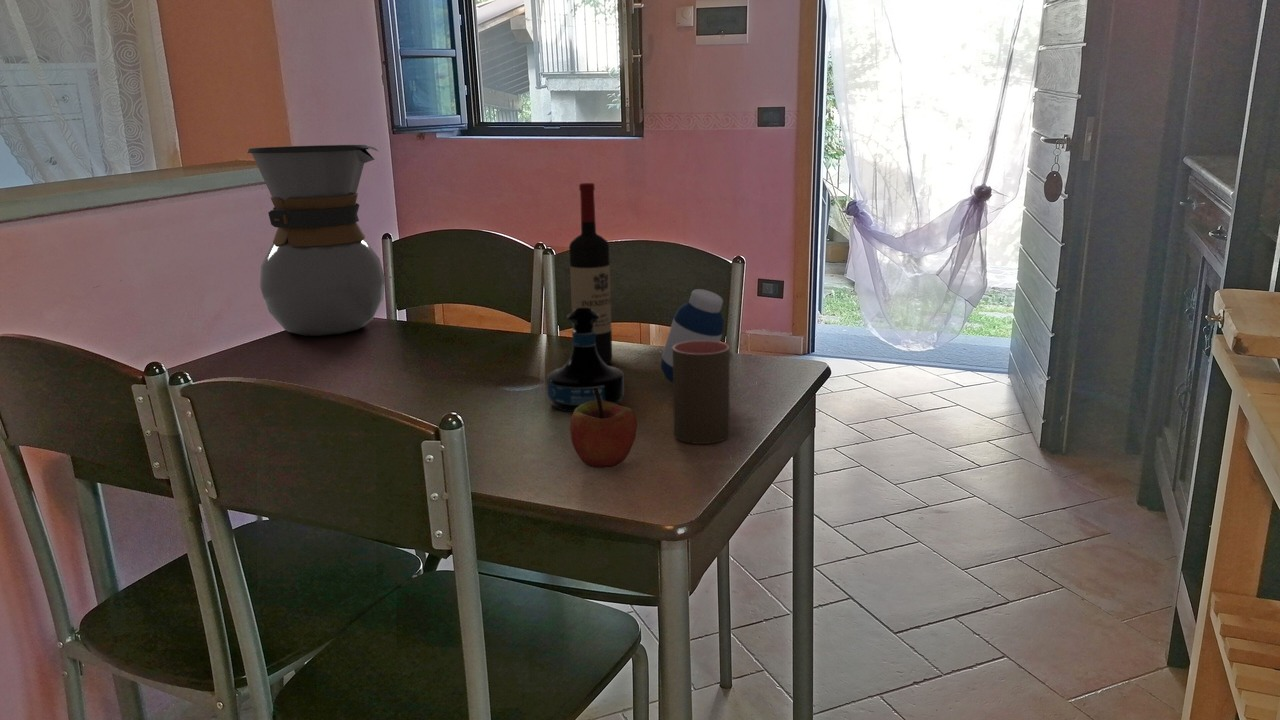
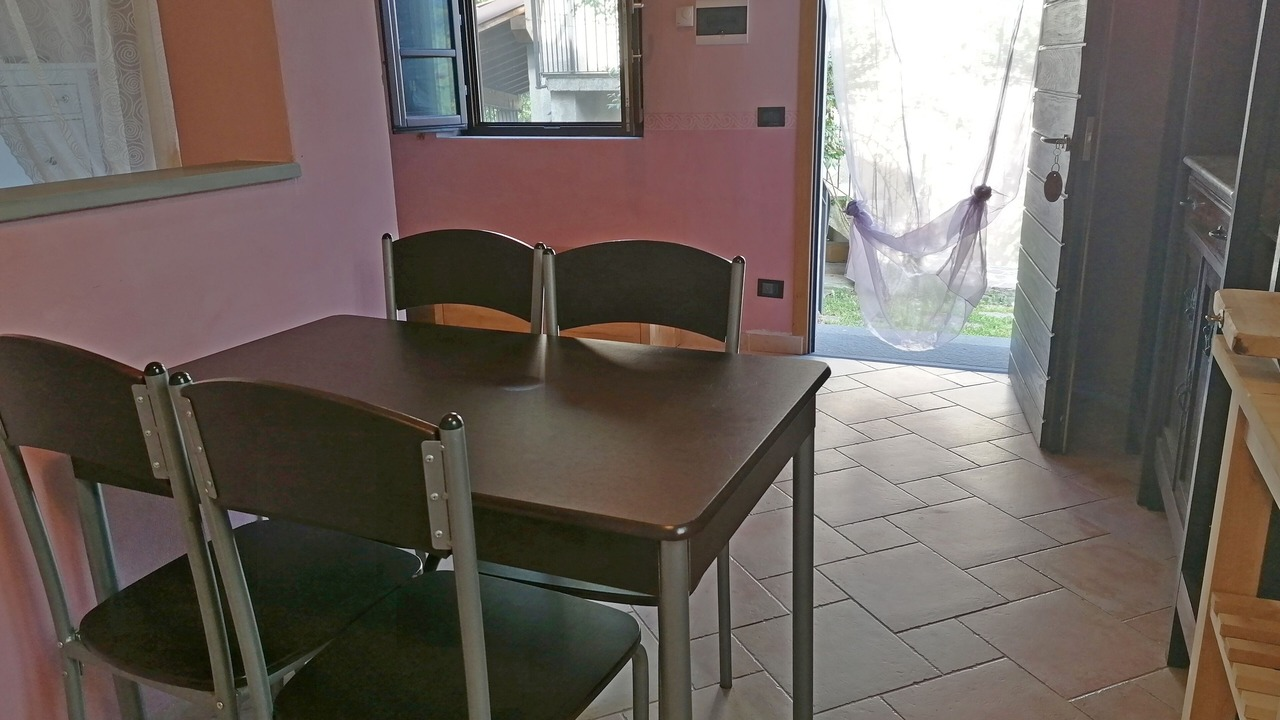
- apple [569,387,638,469]
- pour-over carafe [247,144,386,337]
- wine bottle [568,182,613,365]
- medicine bottle [660,288,725,384]
- tequila bottle [546,308,625,413]
- cup [672,341,730,445]
